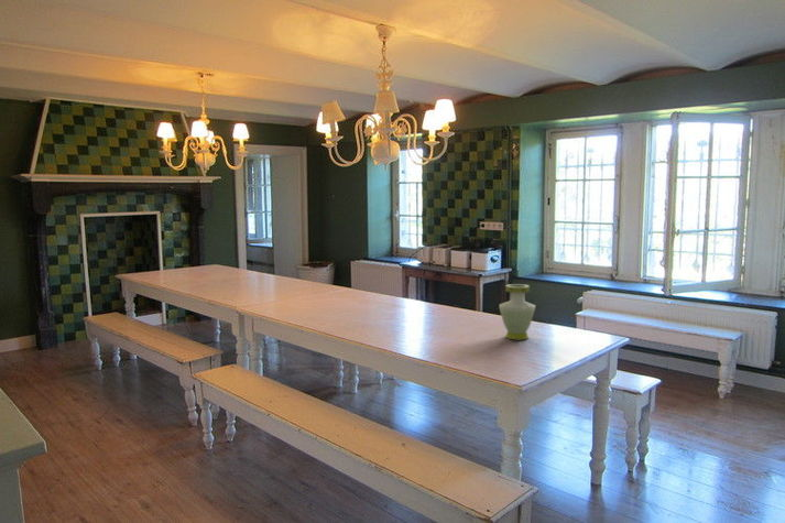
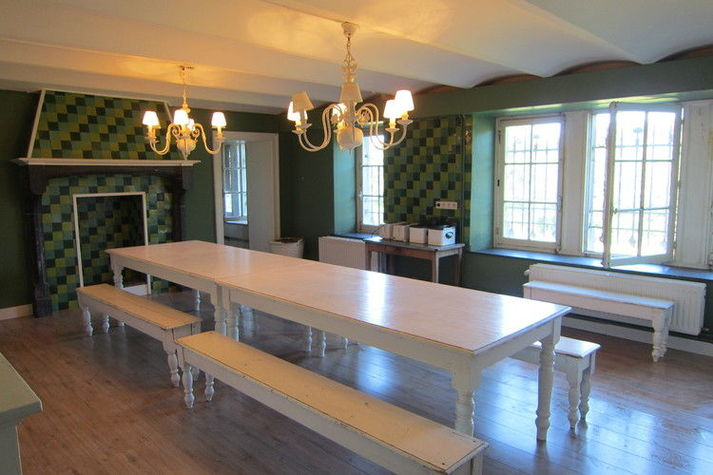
- vase [498,283,536,340]
